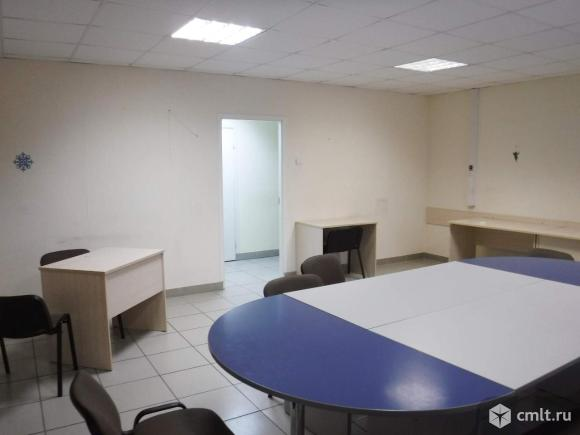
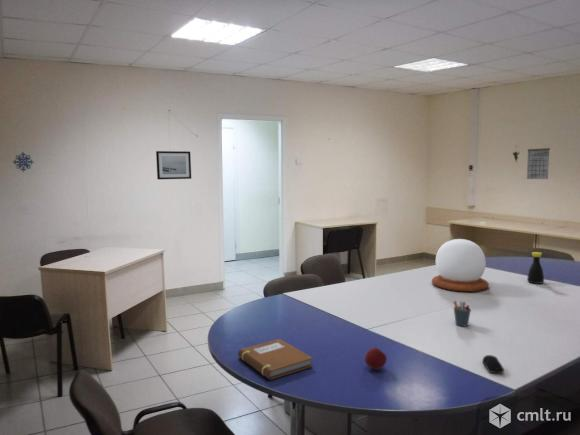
+ notebook [237,338,314,381]
+ calendar [526,142,551,180]
+ computer mouse [481,354,505,374]
+ snow globe [431,238,490,293]
+ wall art [155,150,192,180]
+ pen holder [452,300,472,328]
+ bottle [527,251,545,285]
+ apple [364,347,388,371]
